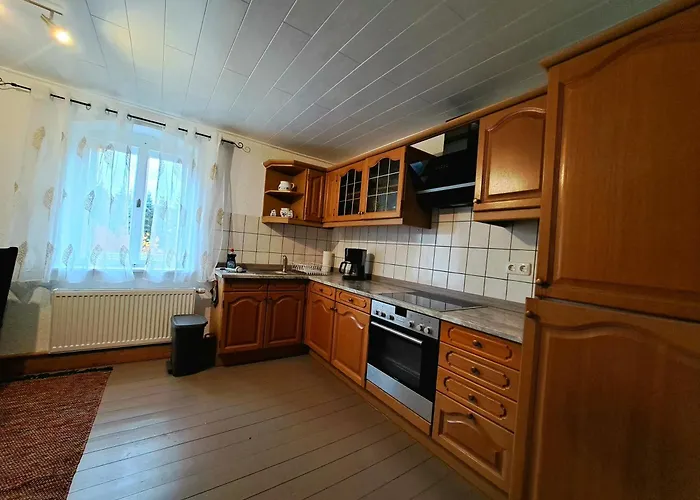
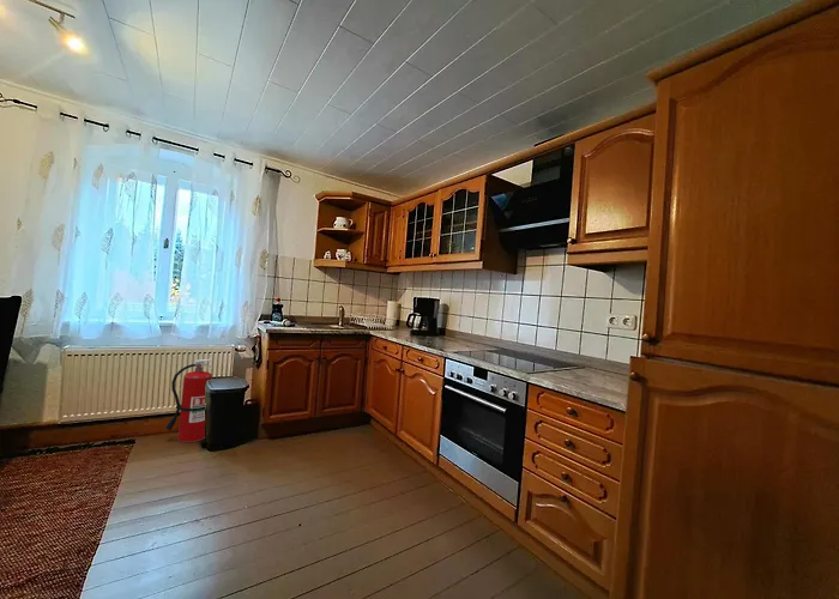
+ fire extinguisher [164,358,213,443]
